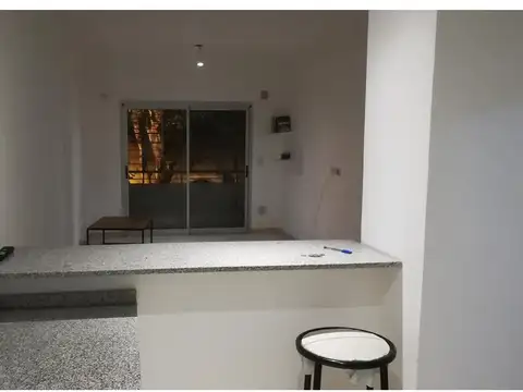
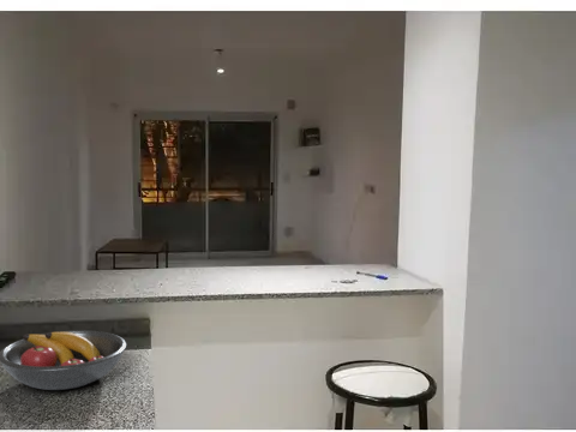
+ fruit bowl [0,329,127,391]
